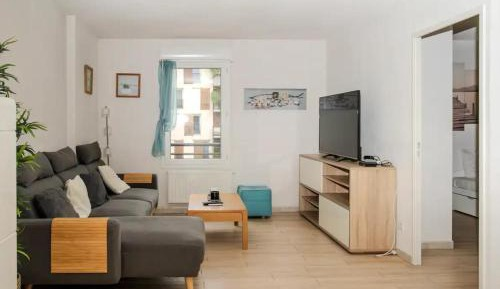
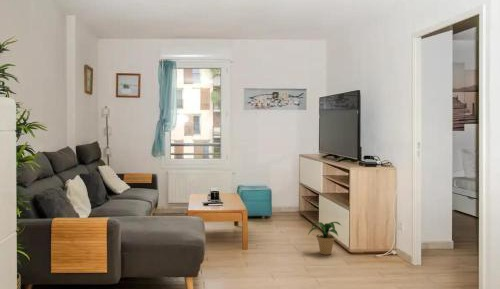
+ potted plant [307,221,343,256]
